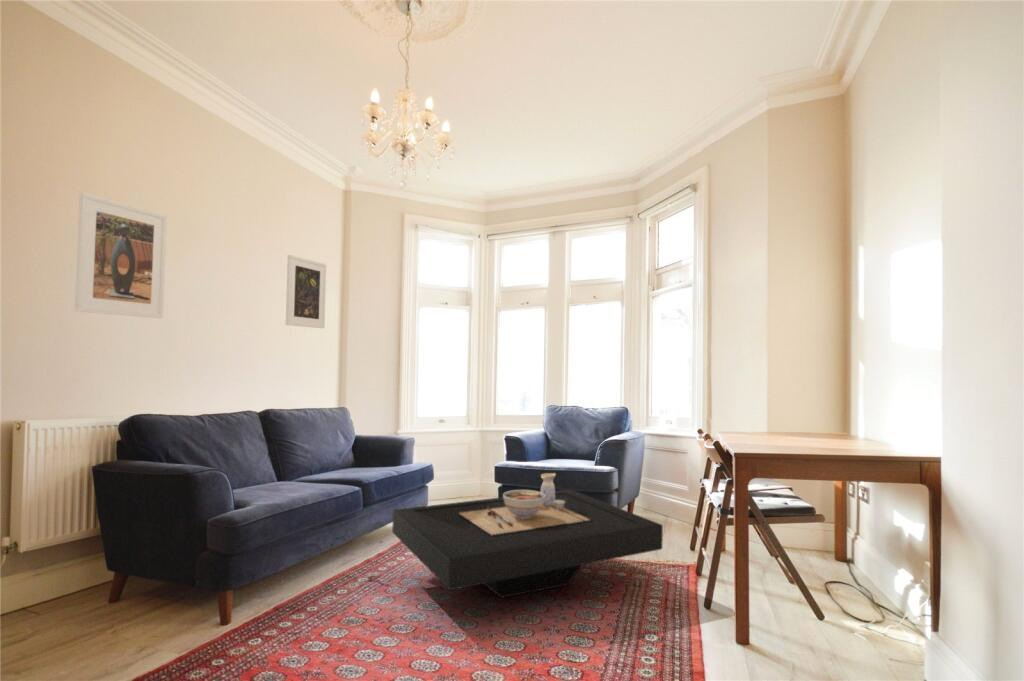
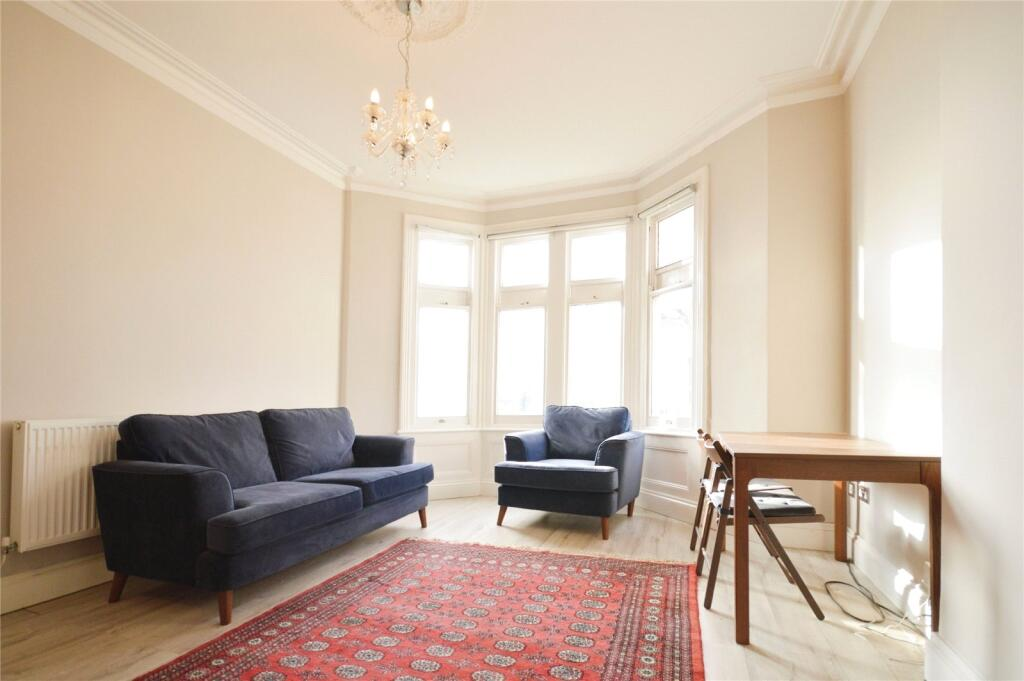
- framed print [285,254,327,329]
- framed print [74,192,168,319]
- coffee table [391,472,664,599]
